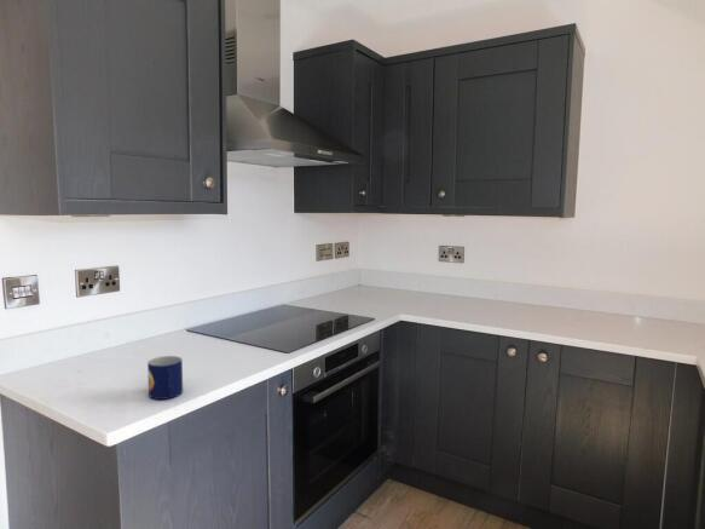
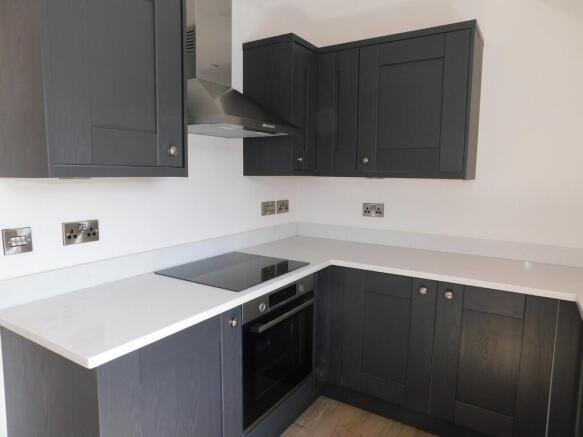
- mug [146,355,184,401]
